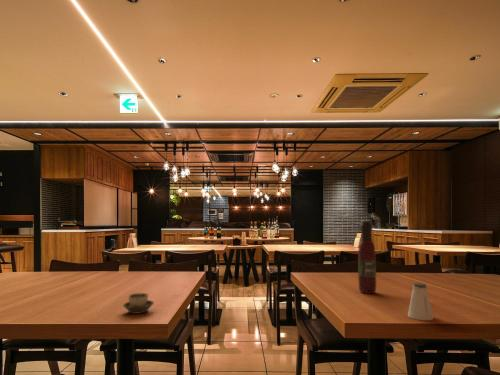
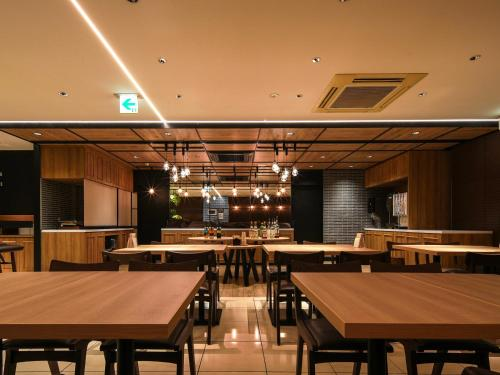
- cup [122,292,155,315]
- saltshaker [407,282,434,321]
- wine bottle [357,220,377,295]
